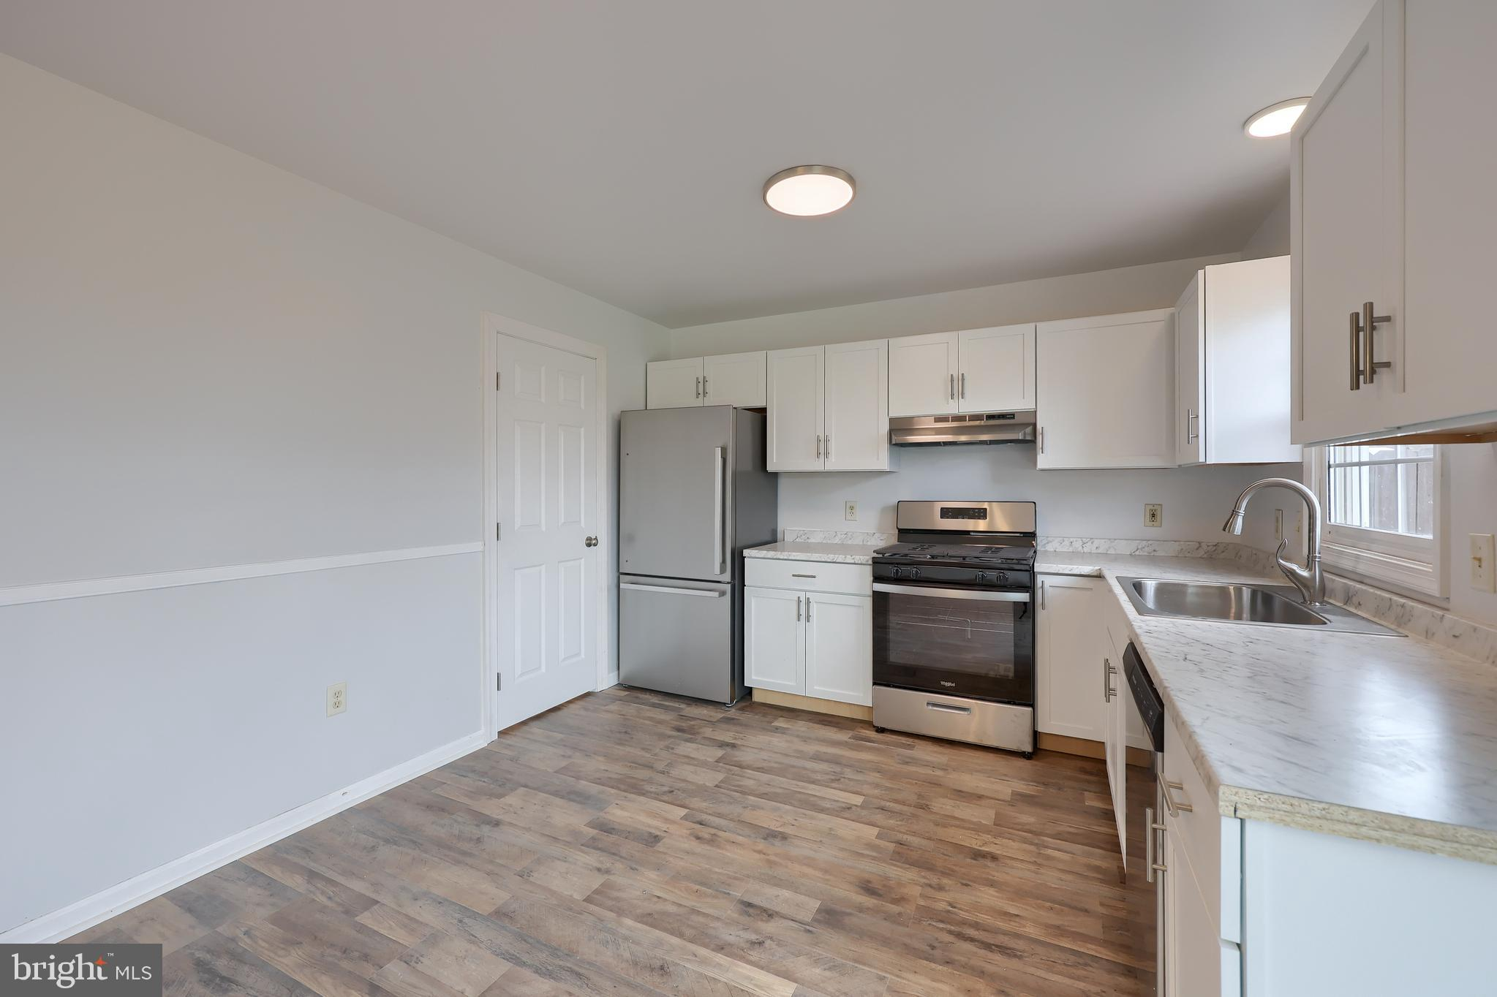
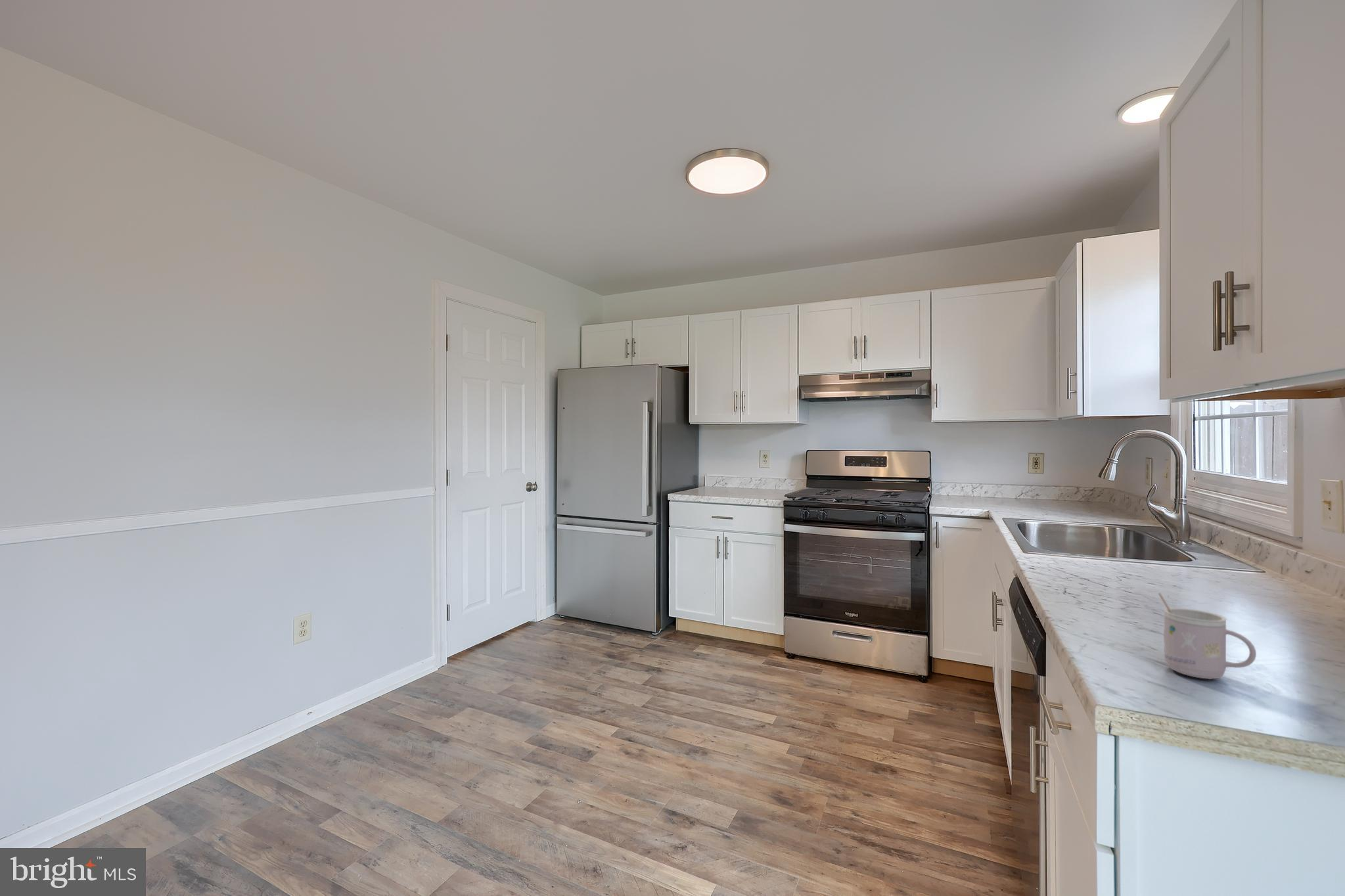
+ mug [1158,593,1257,680]
